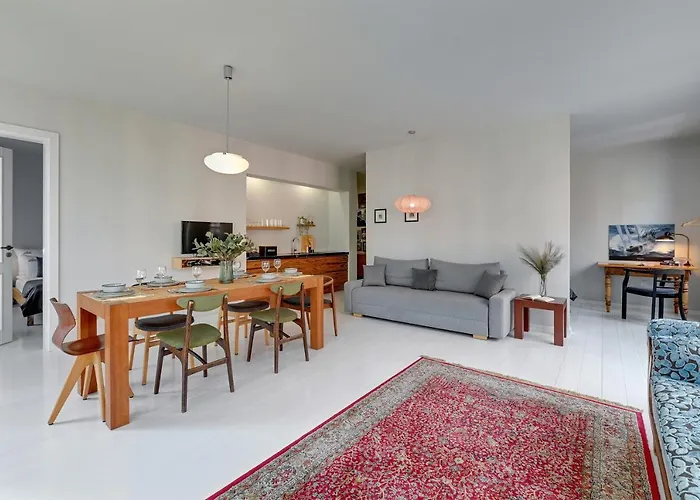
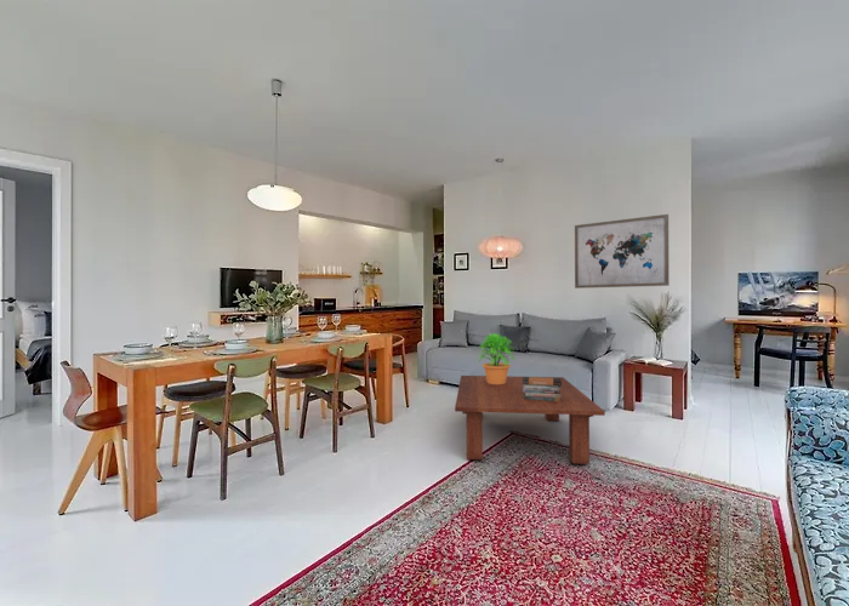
+ wall art [574,213,671,290]
+ potted plant [477,332,515,384]
+ book stack [523,376,562,401]
+ coffee table [454,375,606,465]
